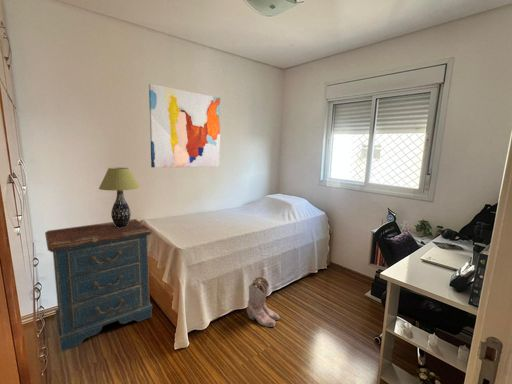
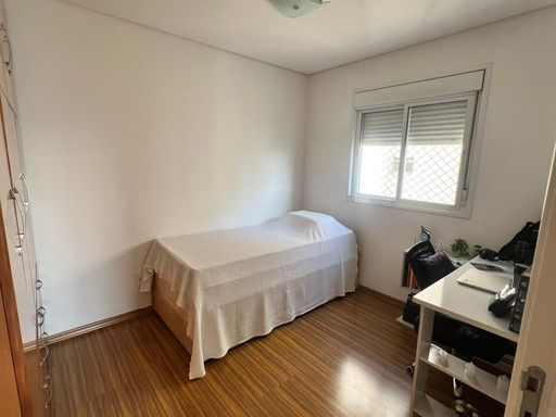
- dresser [44,218,154,352]
- table lamp [98,167,140,228]
- wall art [148,83,221,168]
- boots [246,276,281,328]
